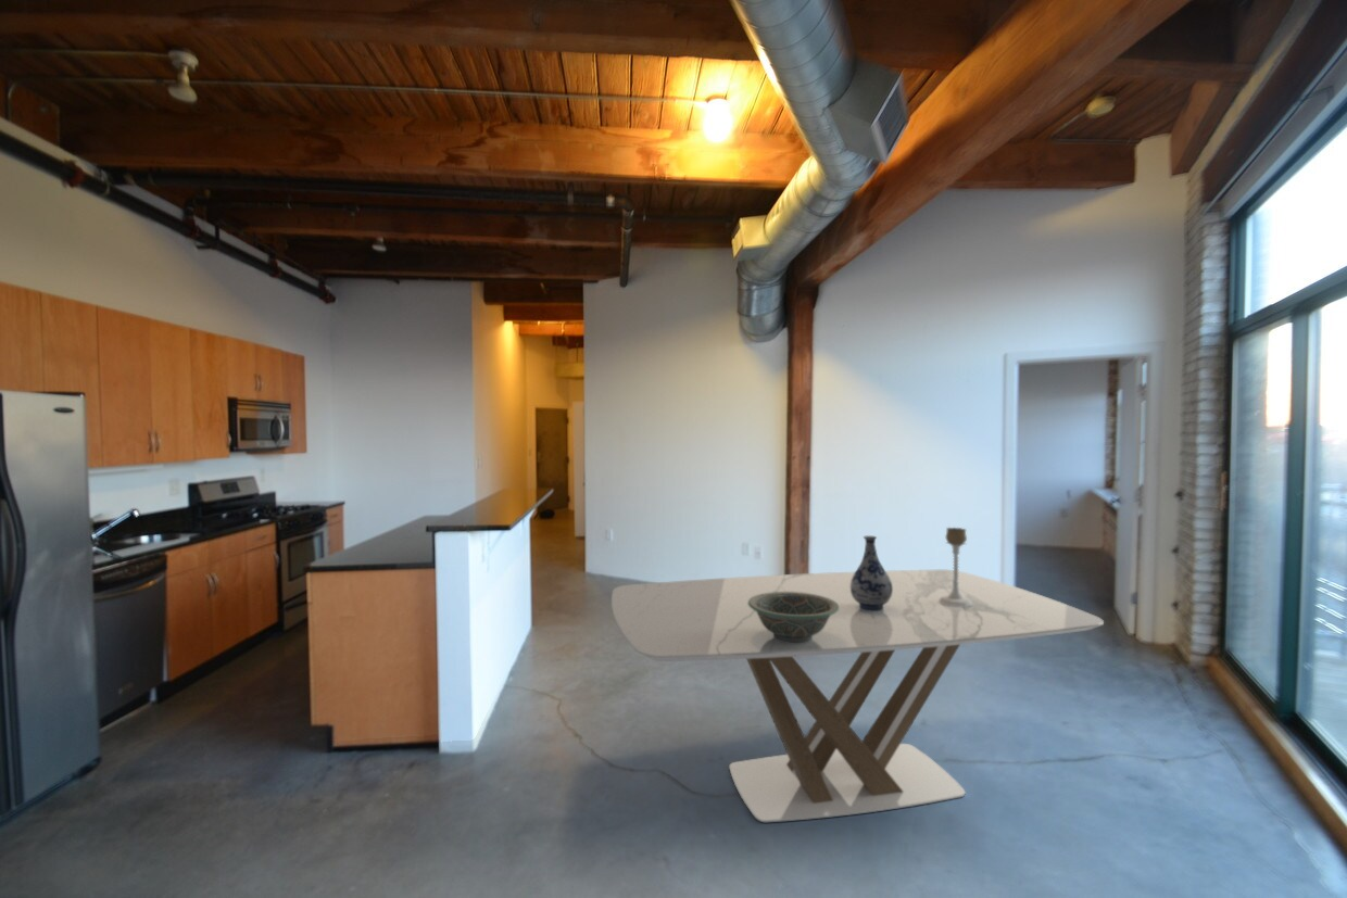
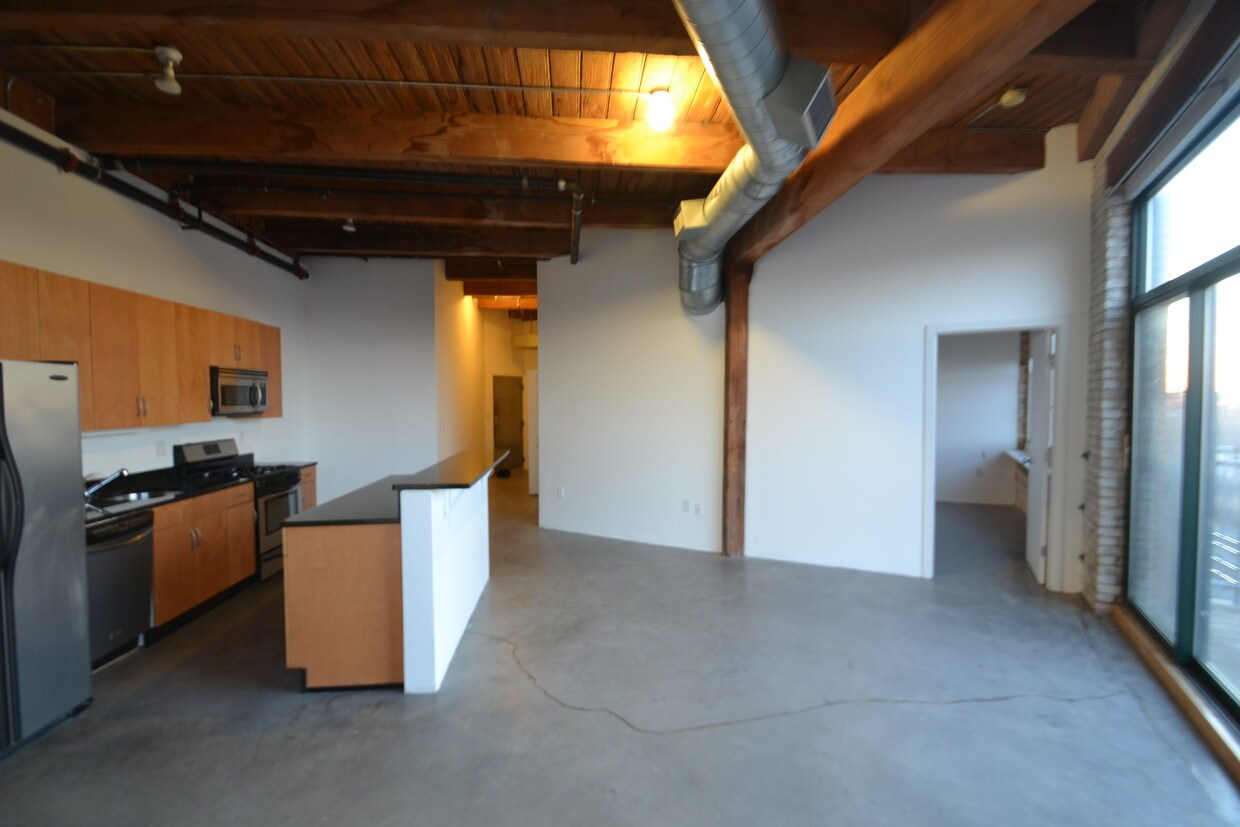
- candle holder [939,527,972,607]
- decorative bowl [748,592,839,643]
- dining table [610,568,1105,823]
- vase [851,534,893,611]
